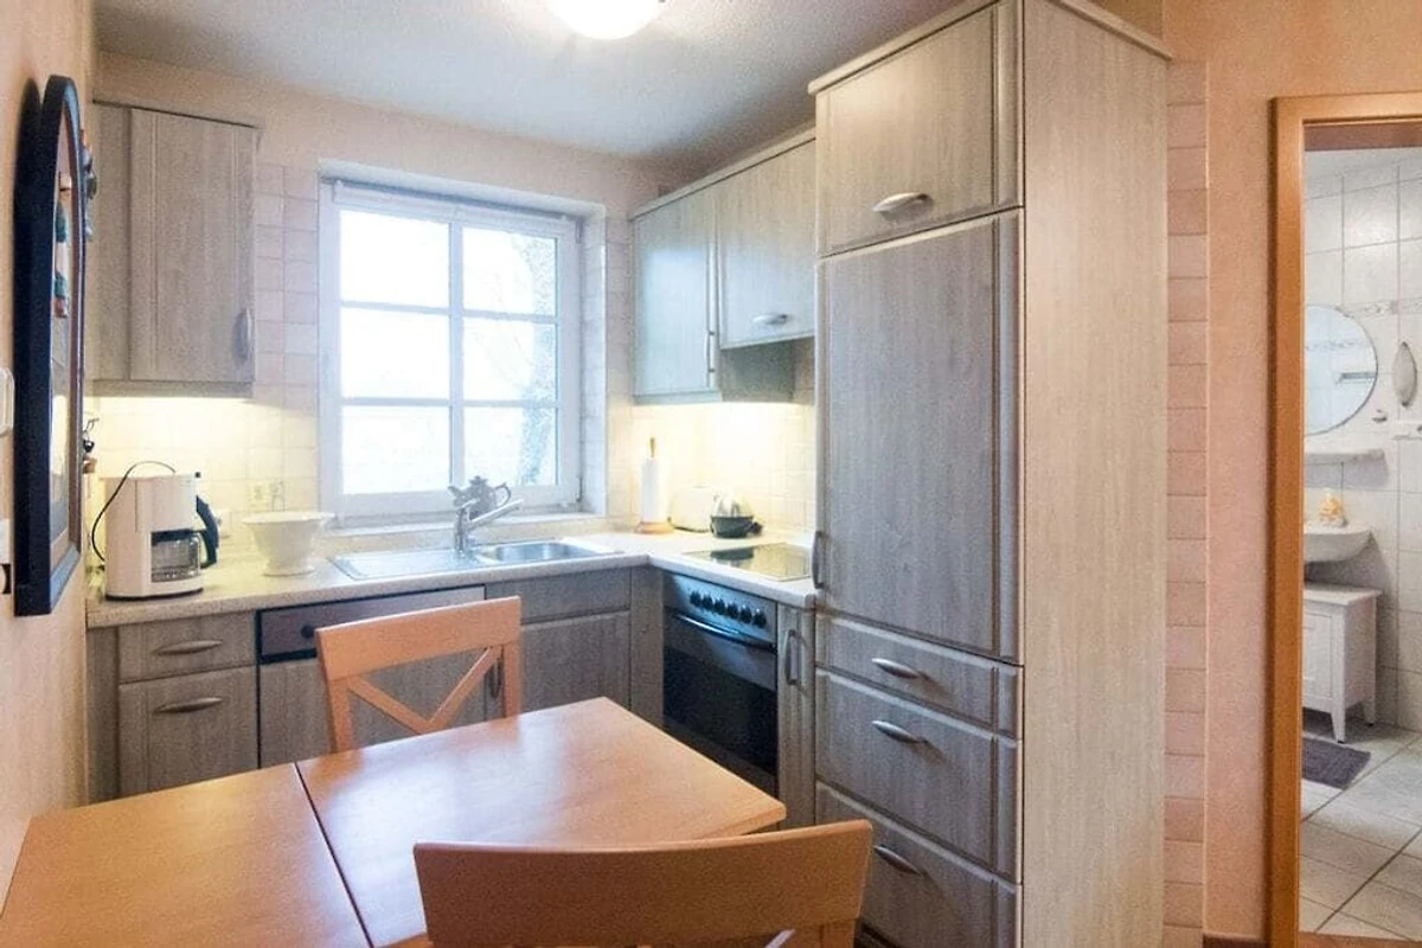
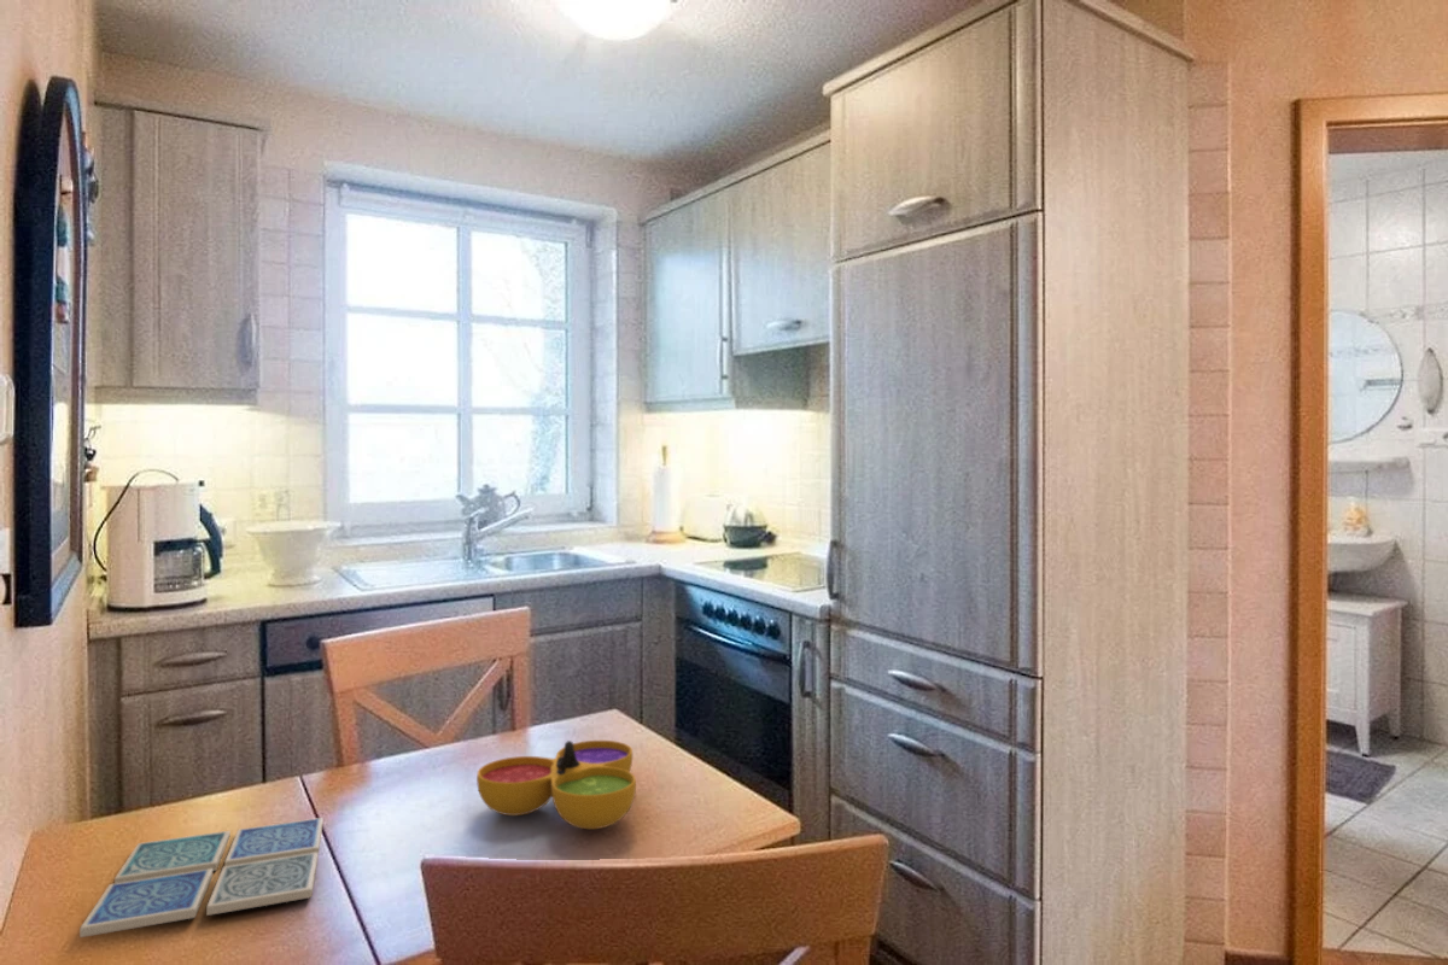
+ drink coaster [78,817,325,938]
+ decorative bowl [475,739,637,830]
